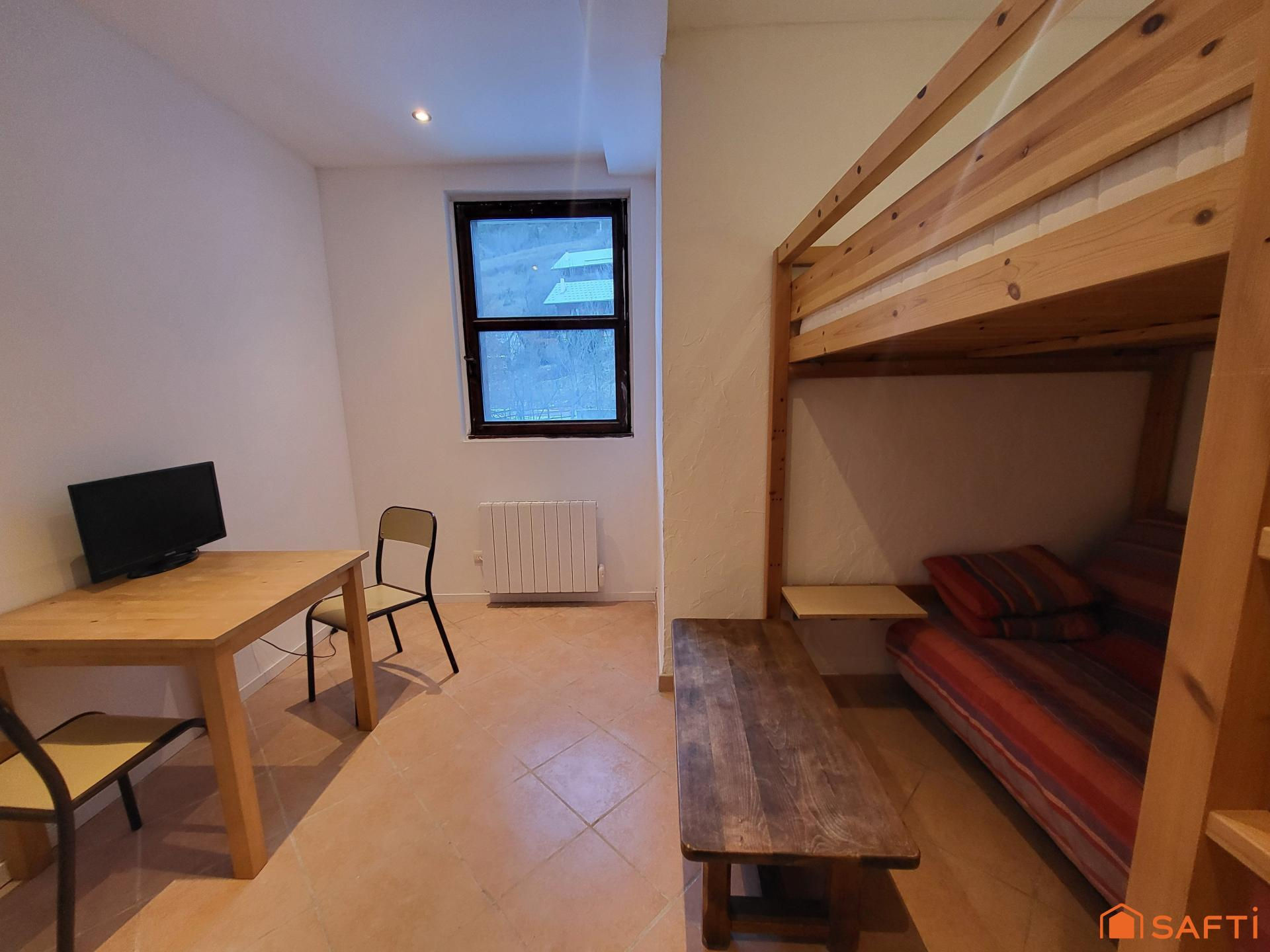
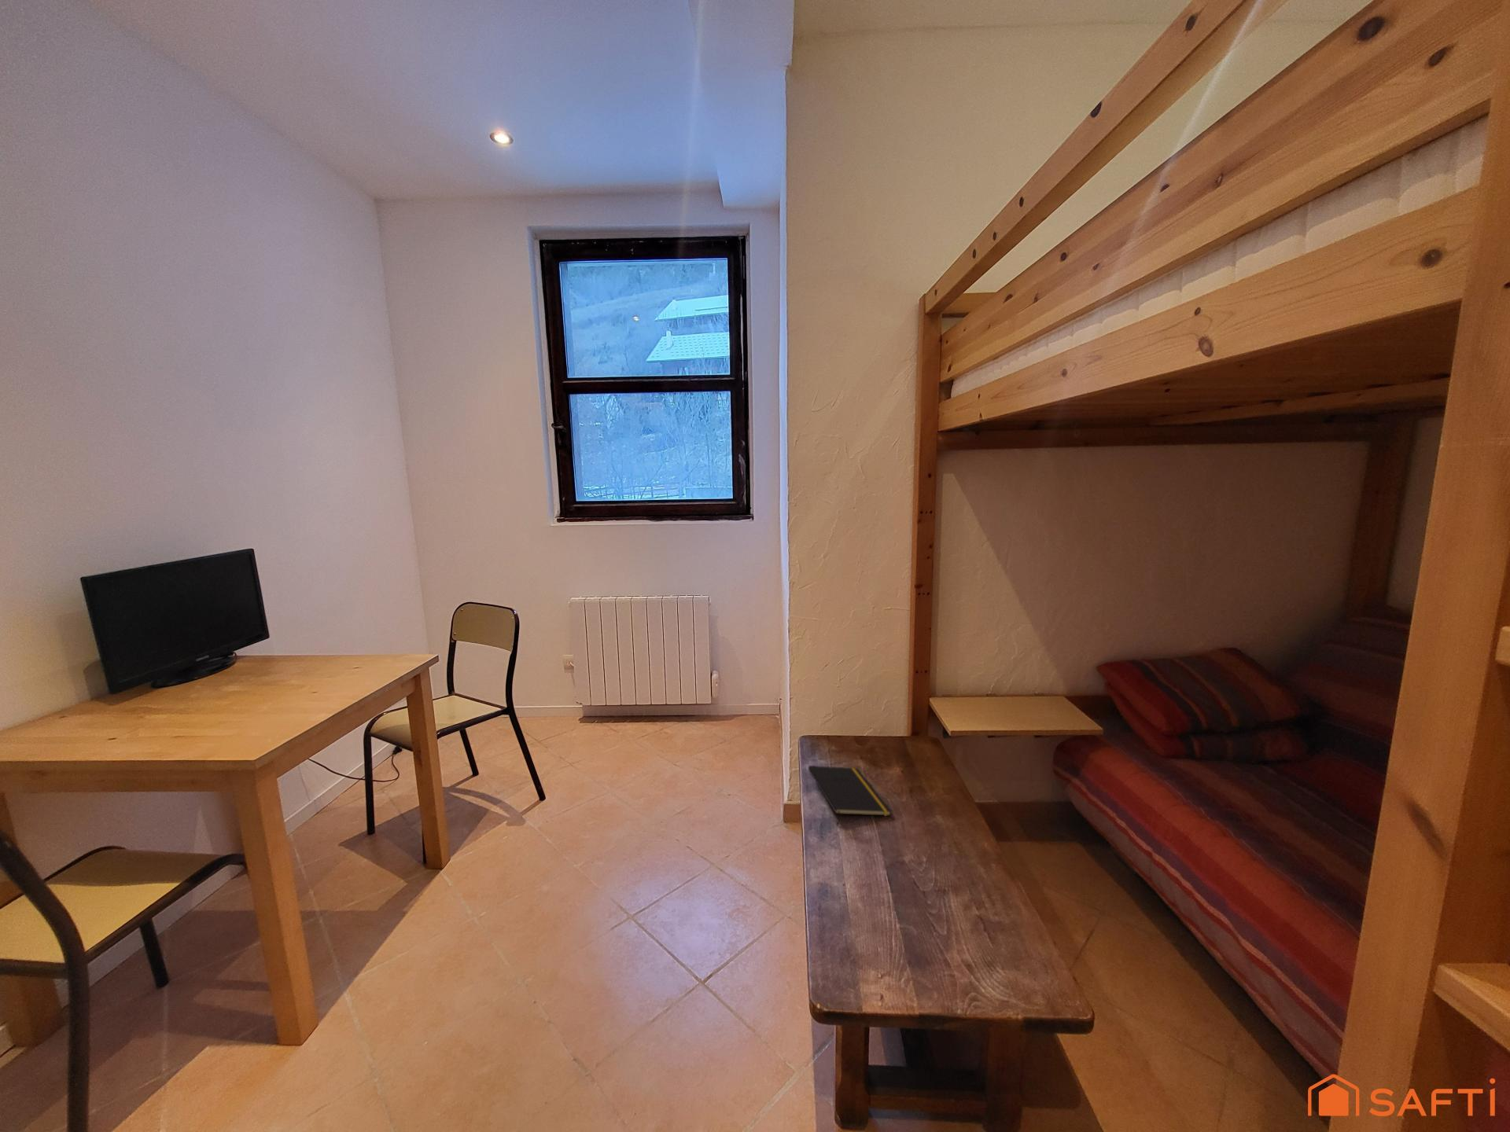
+ notepad [807,765,892,826]
